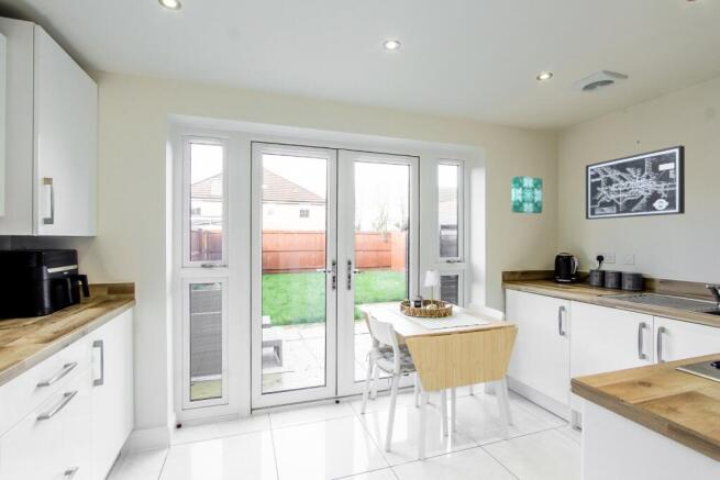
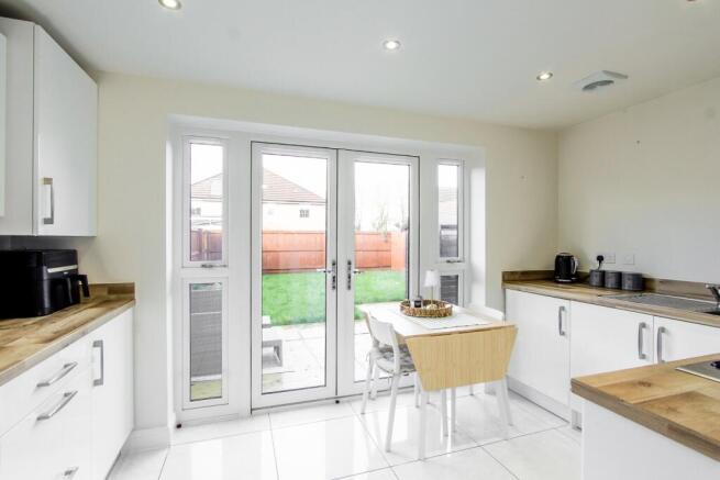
- wall art [585,144,686,221]
- wall art [511,176,543,214]
